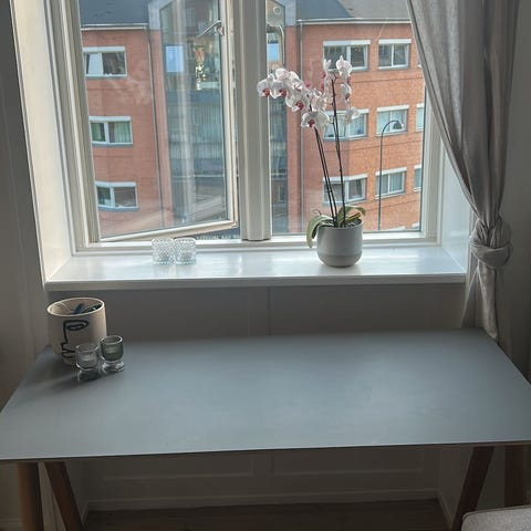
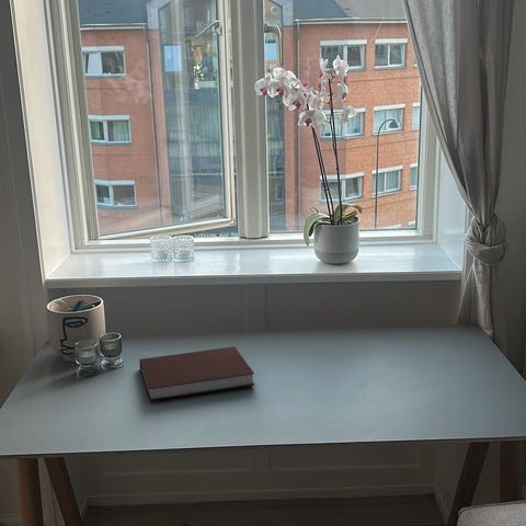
+ notebook [138,345,255,402]
